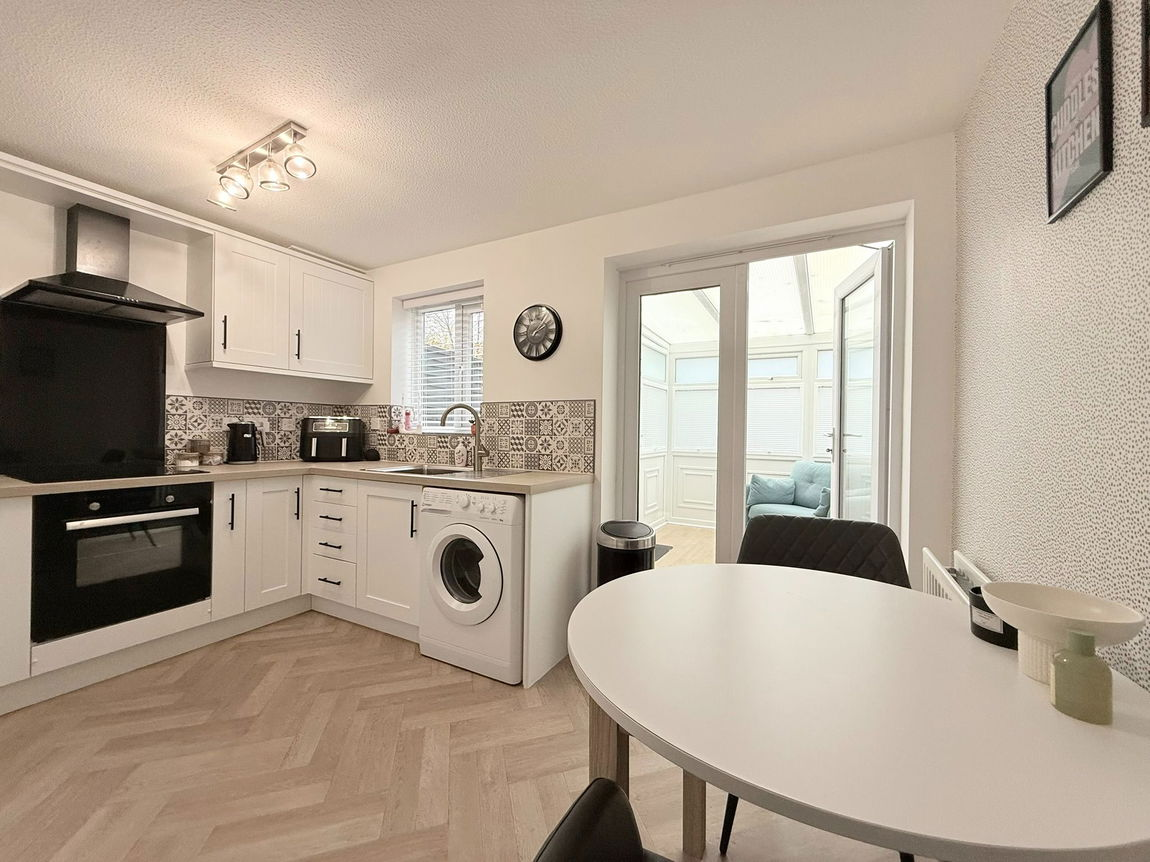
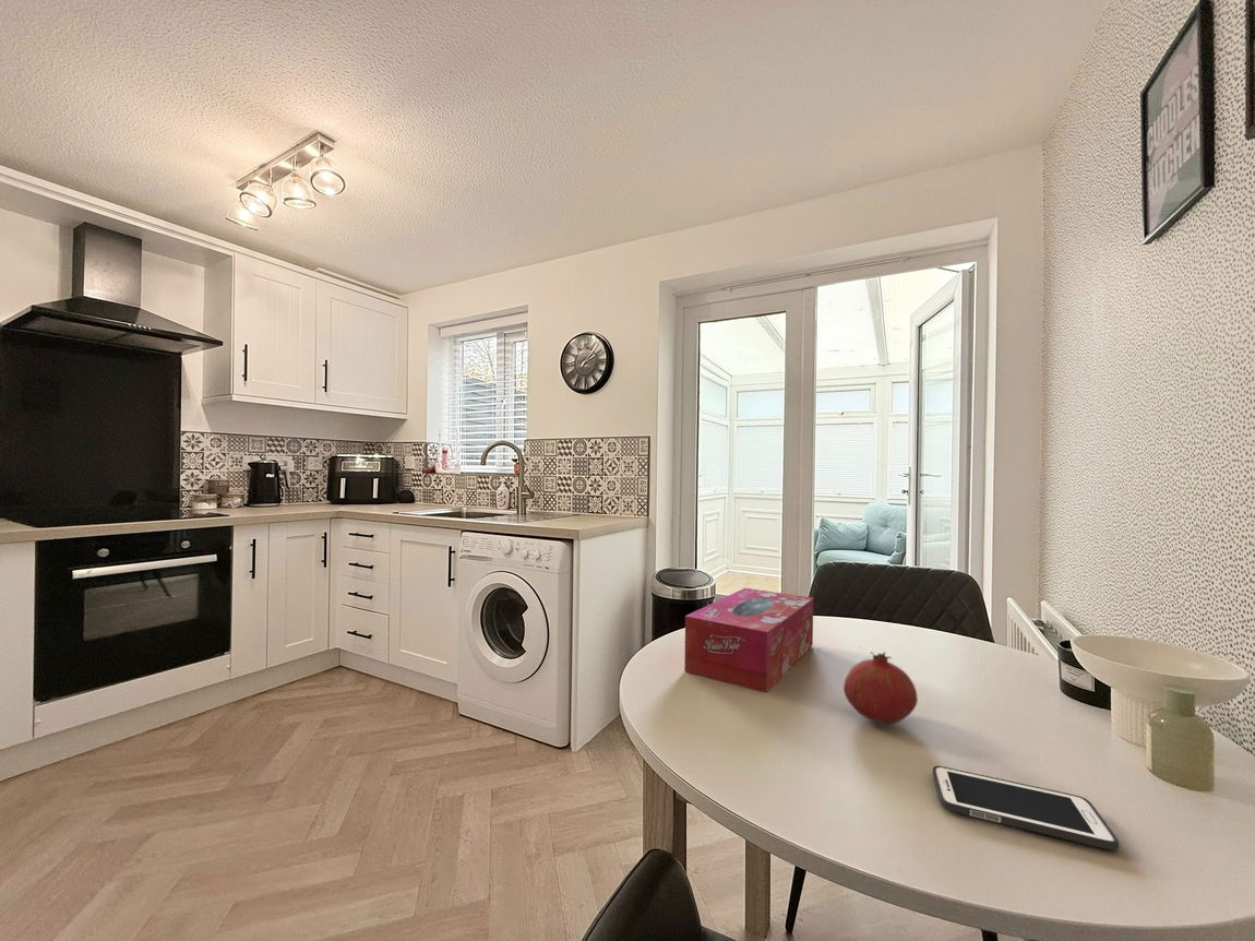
+ cell phone [931,765,1120,851]
+ fruit [842,651,919,725]
+ tissue box [683,587,814,693]
